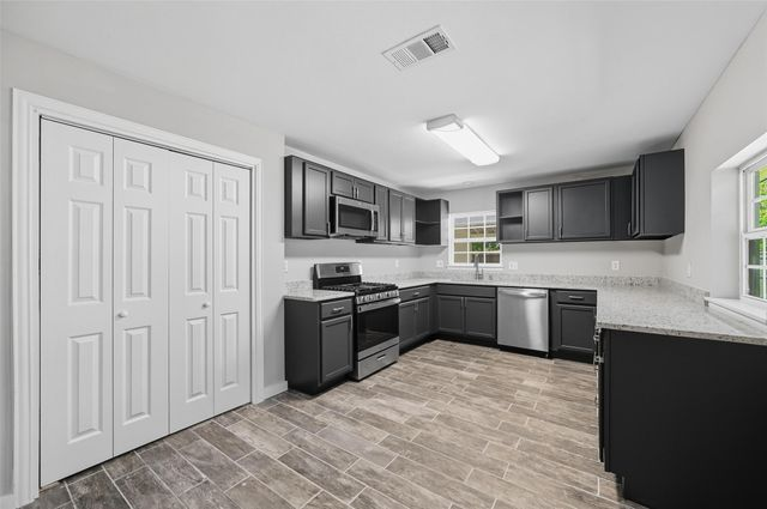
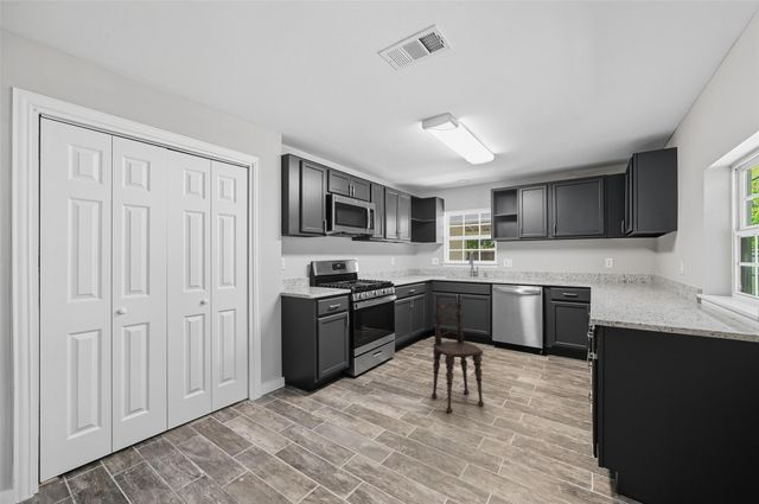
+ dining chair [430,293,485,414]
